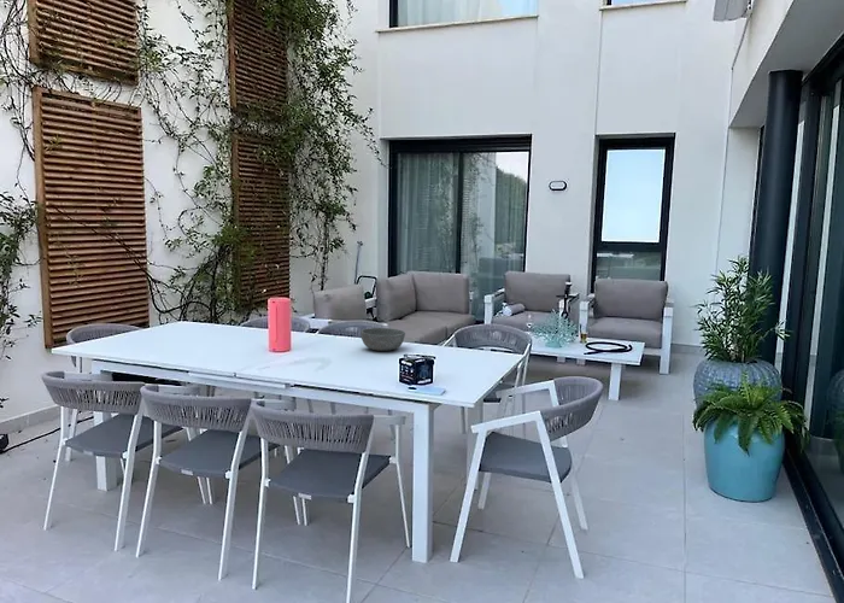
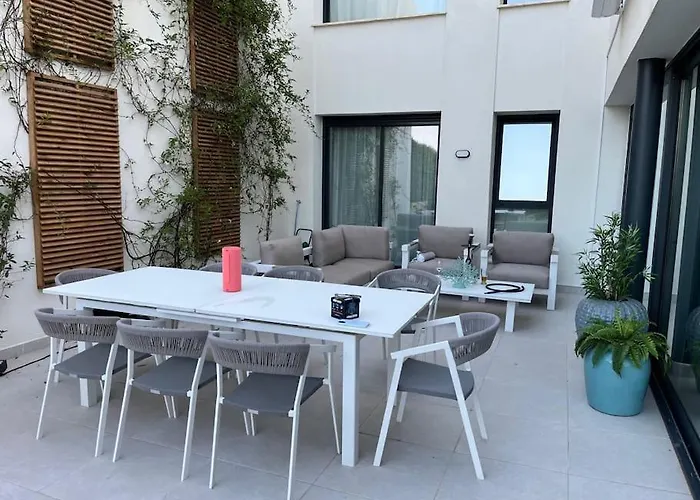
- bowl [359,327,406,352]
